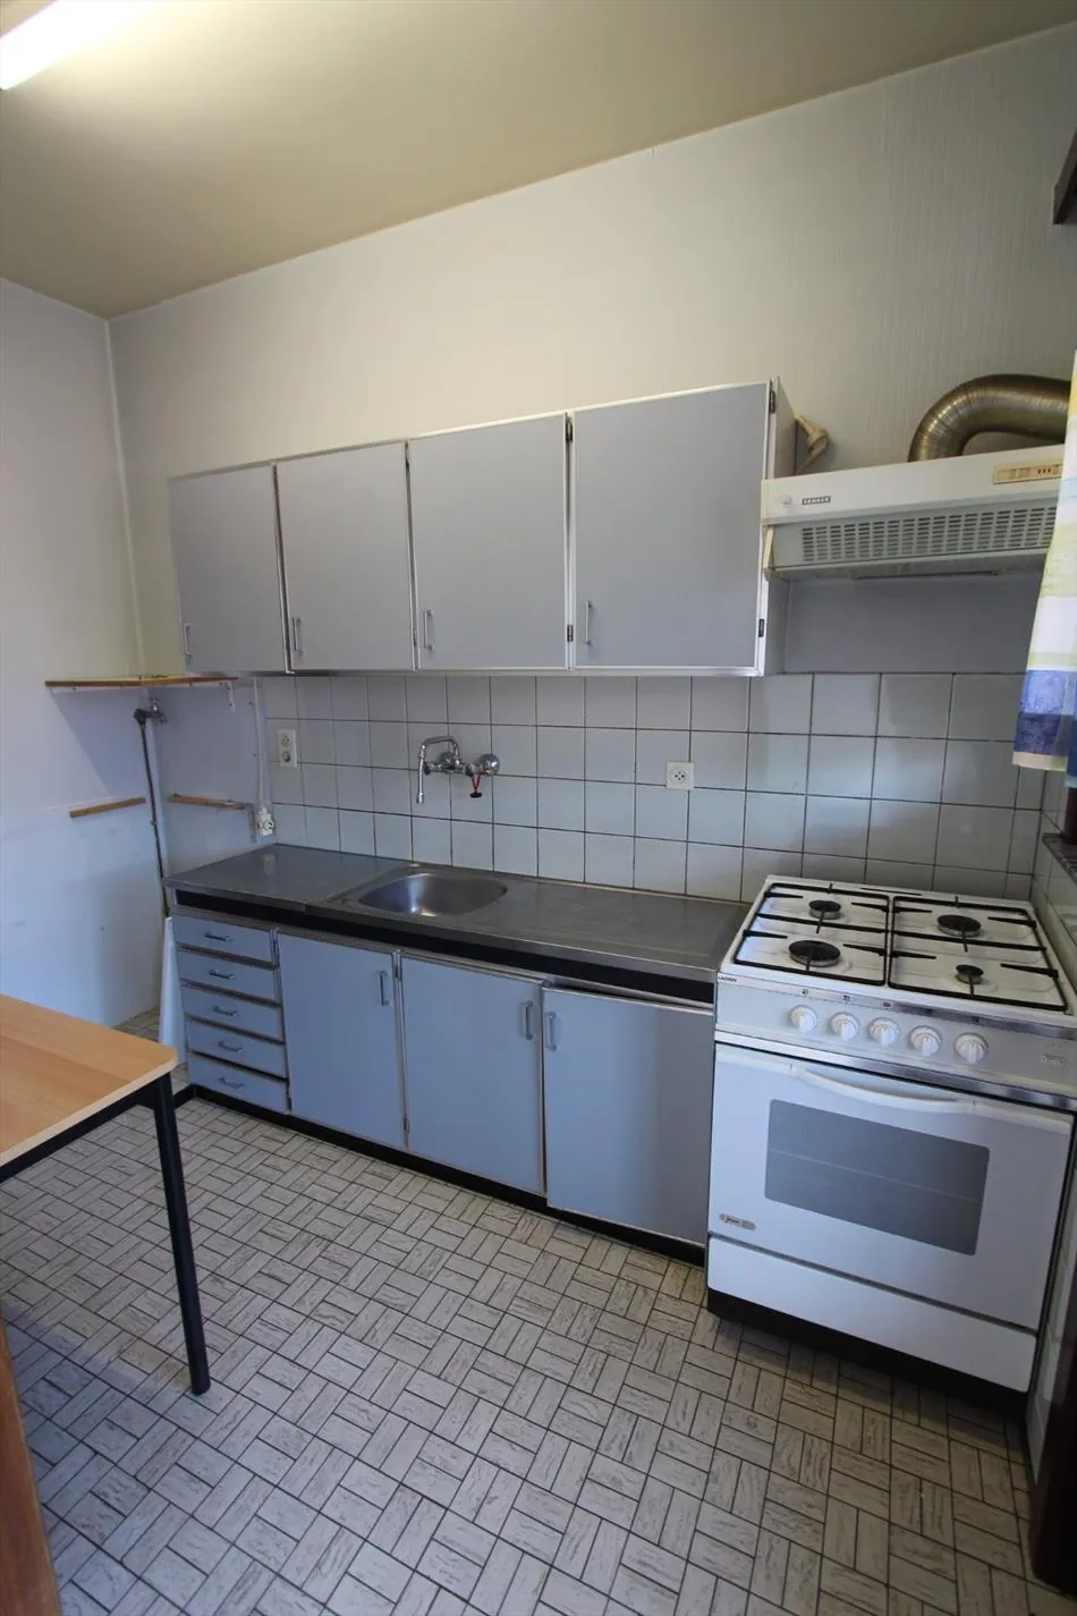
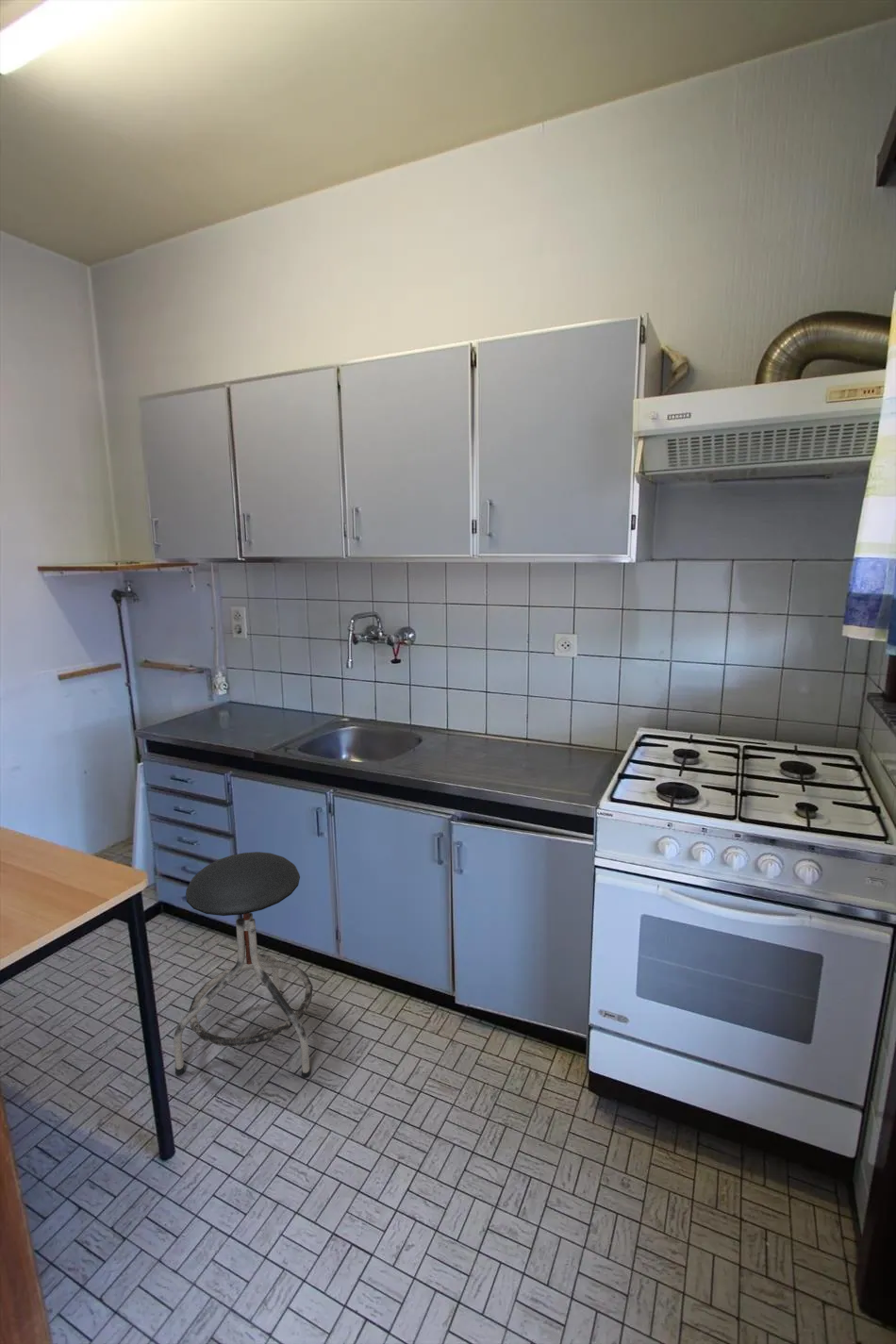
+ stool [173,851,314,1079]
